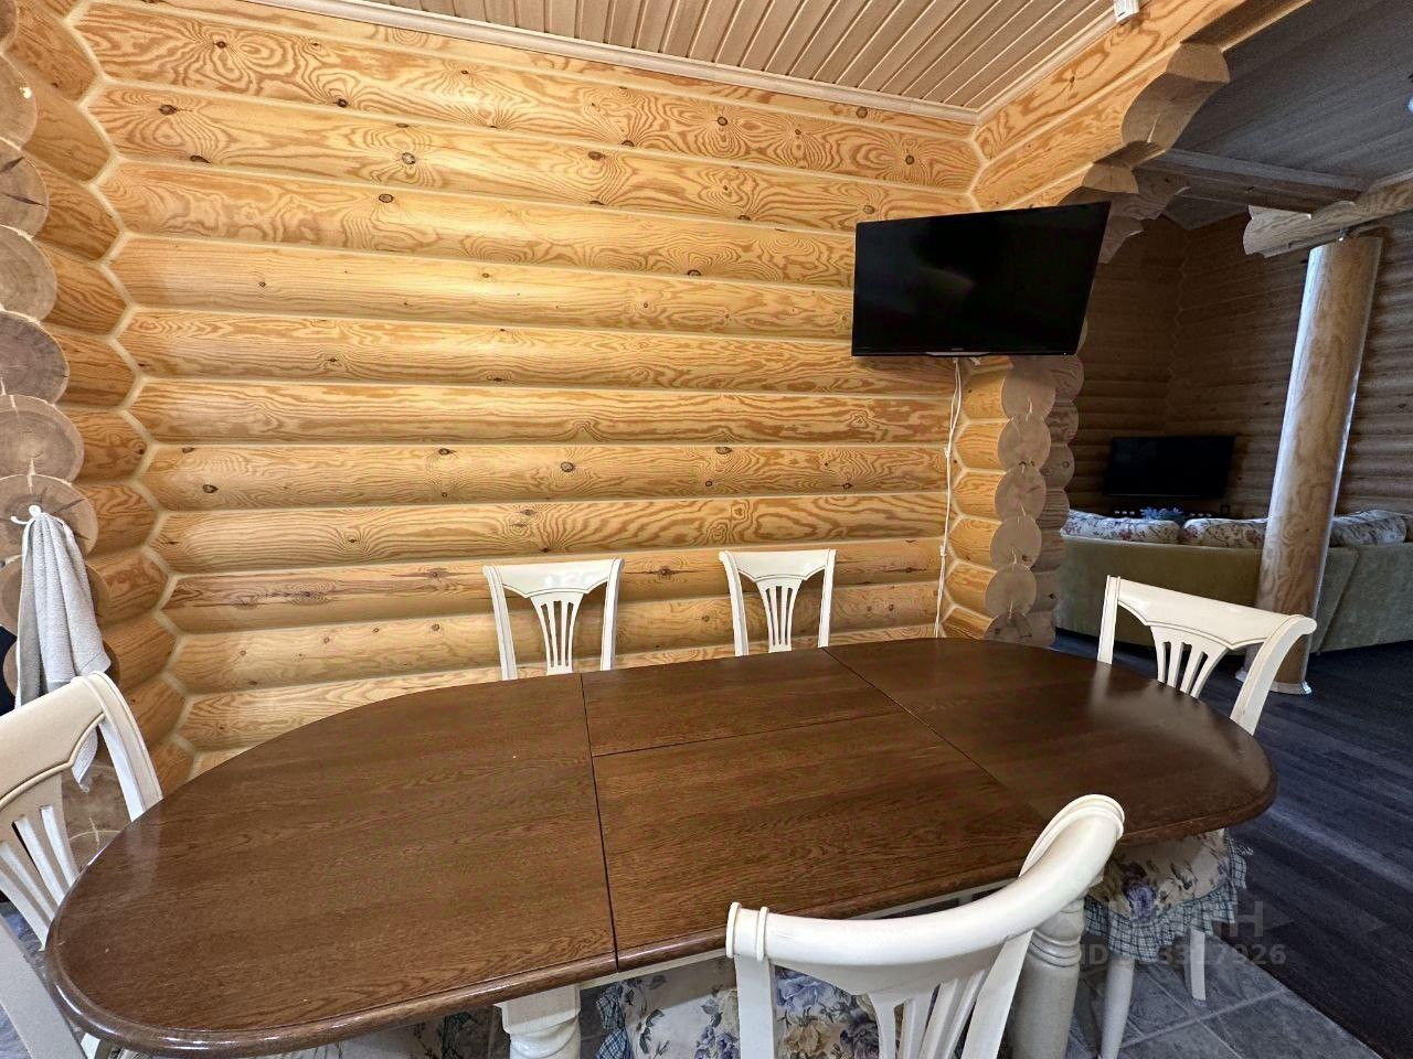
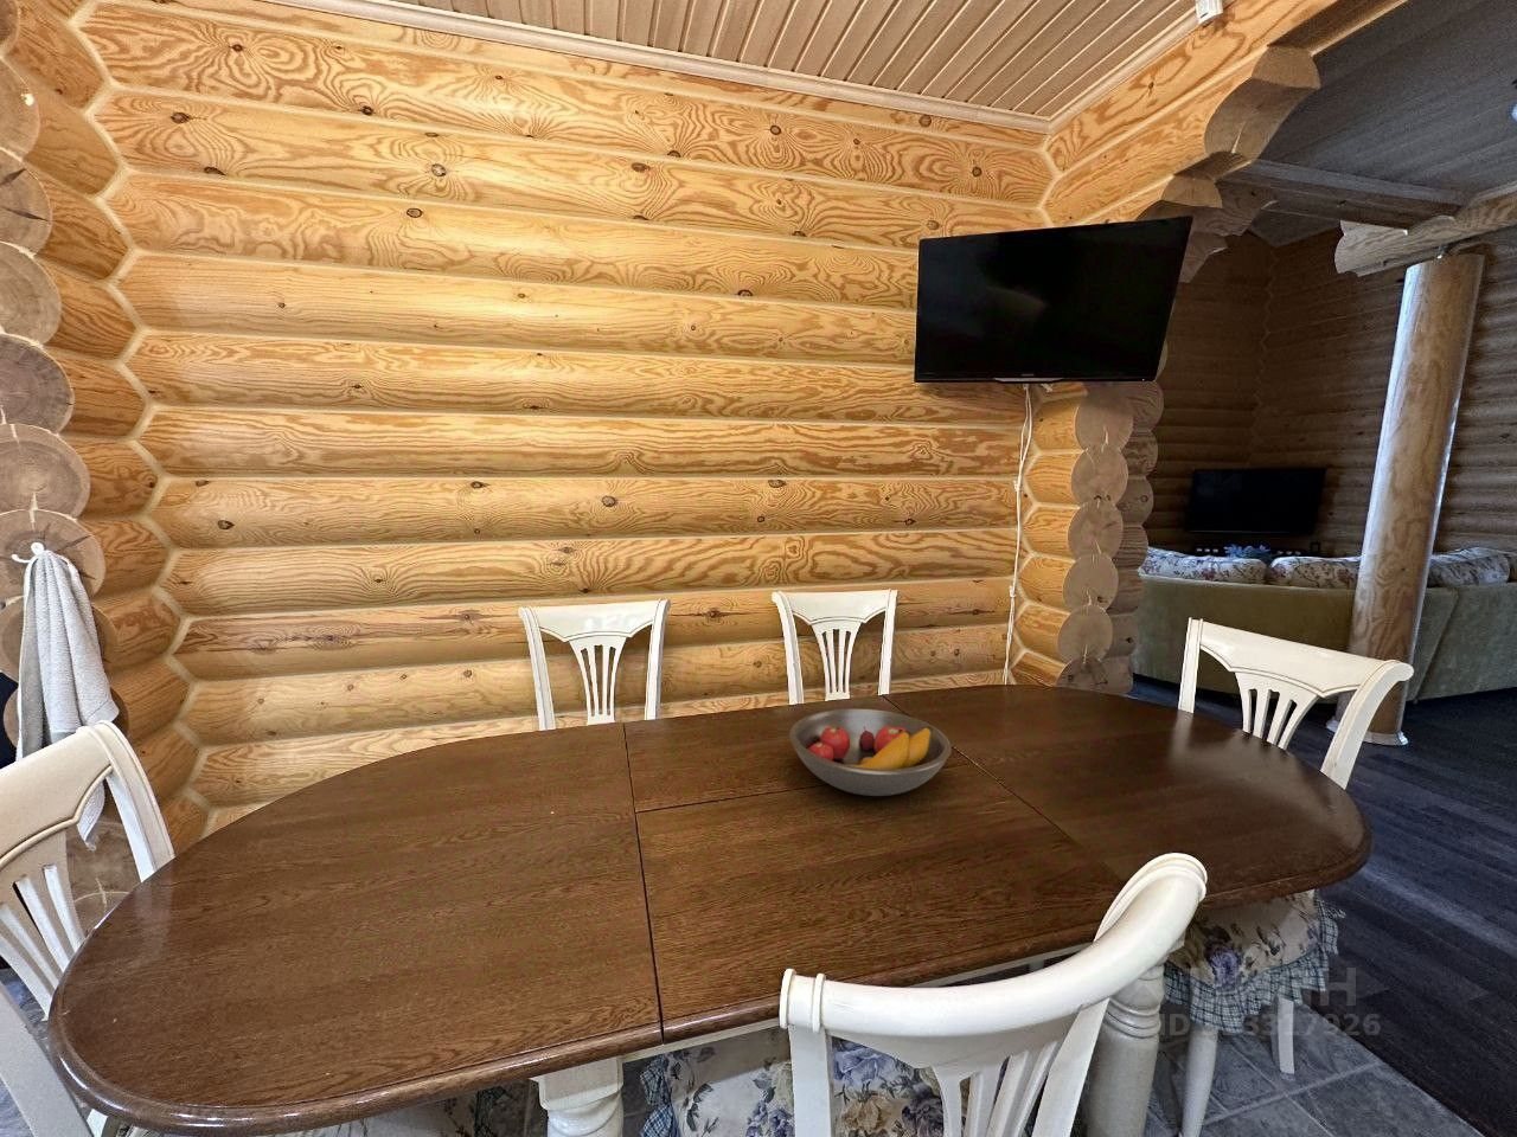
+ fruit bowl [788,707,953,797]
